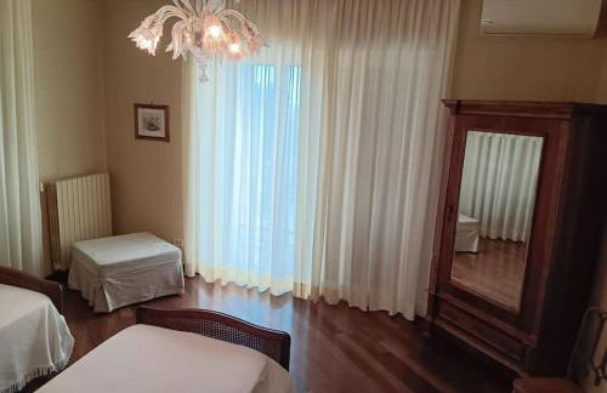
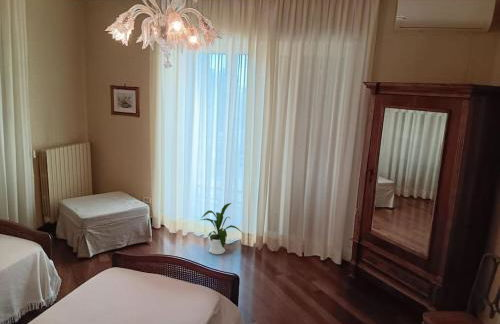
+ house plant [200,202,242,255]
